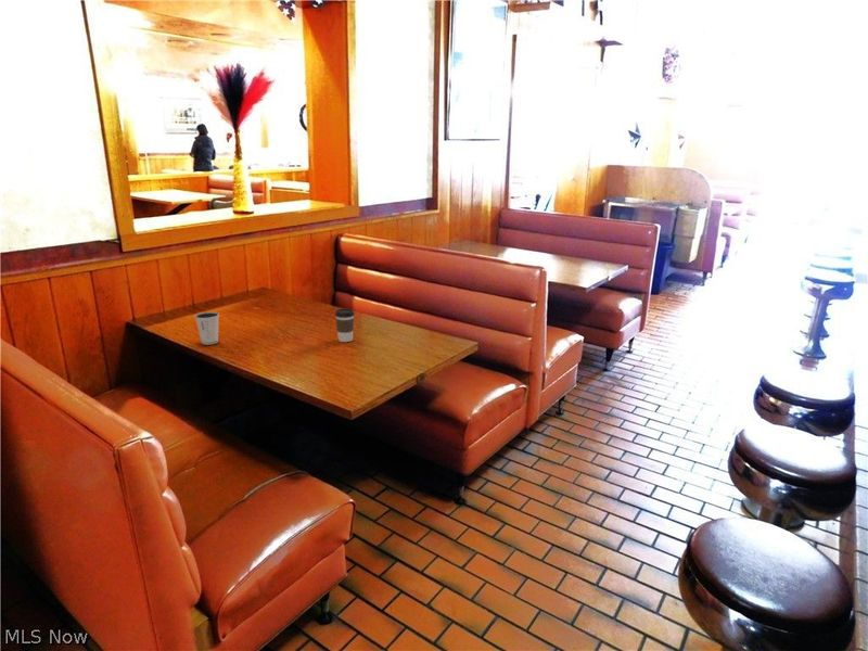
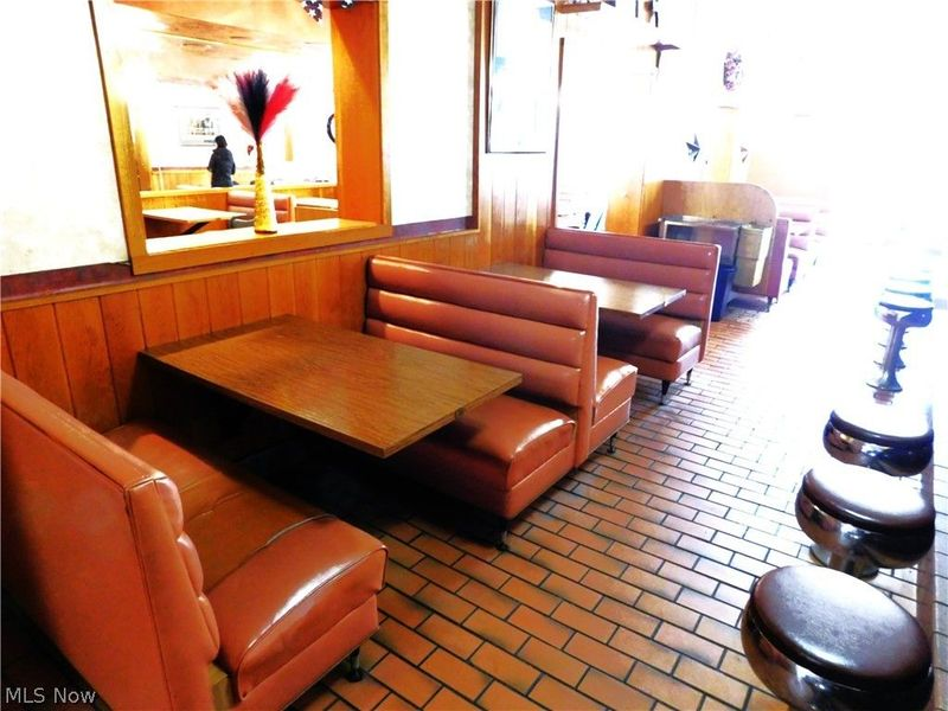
- dixie cup [193,311,220,346]
- coffee cup [334,307,356,343]
